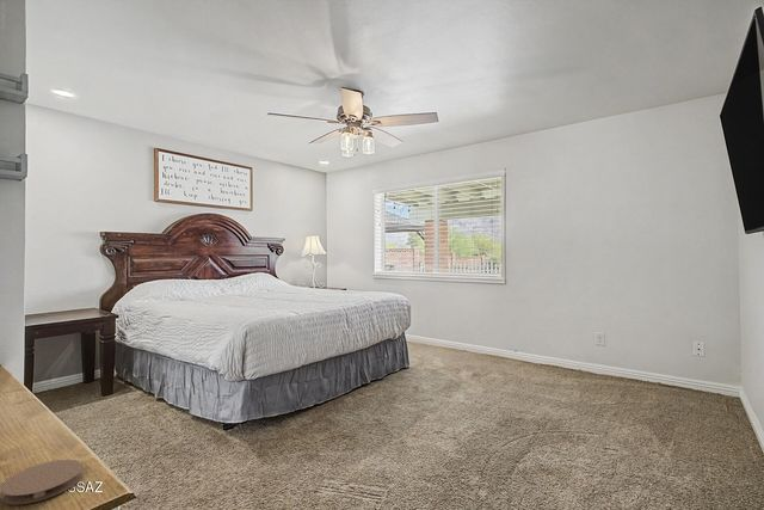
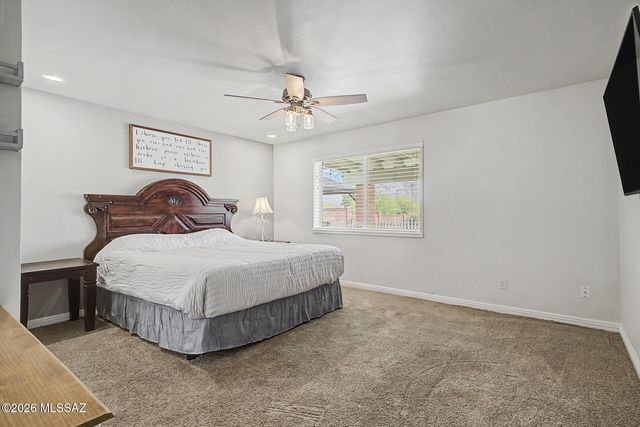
- coaster [0,459,84,505]
